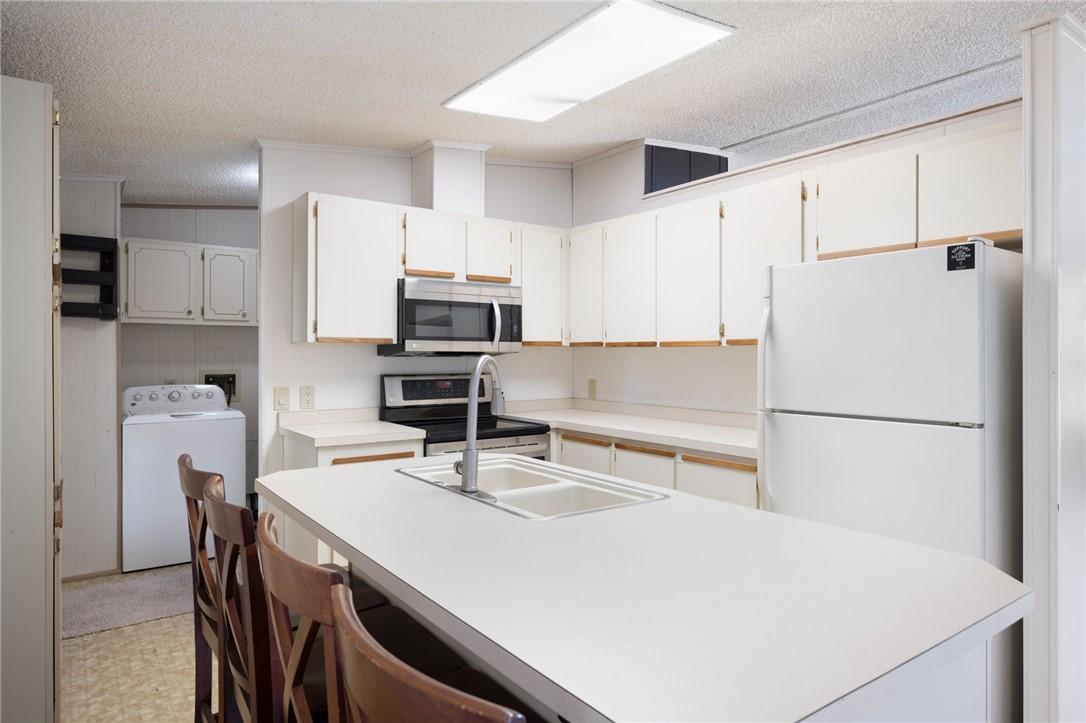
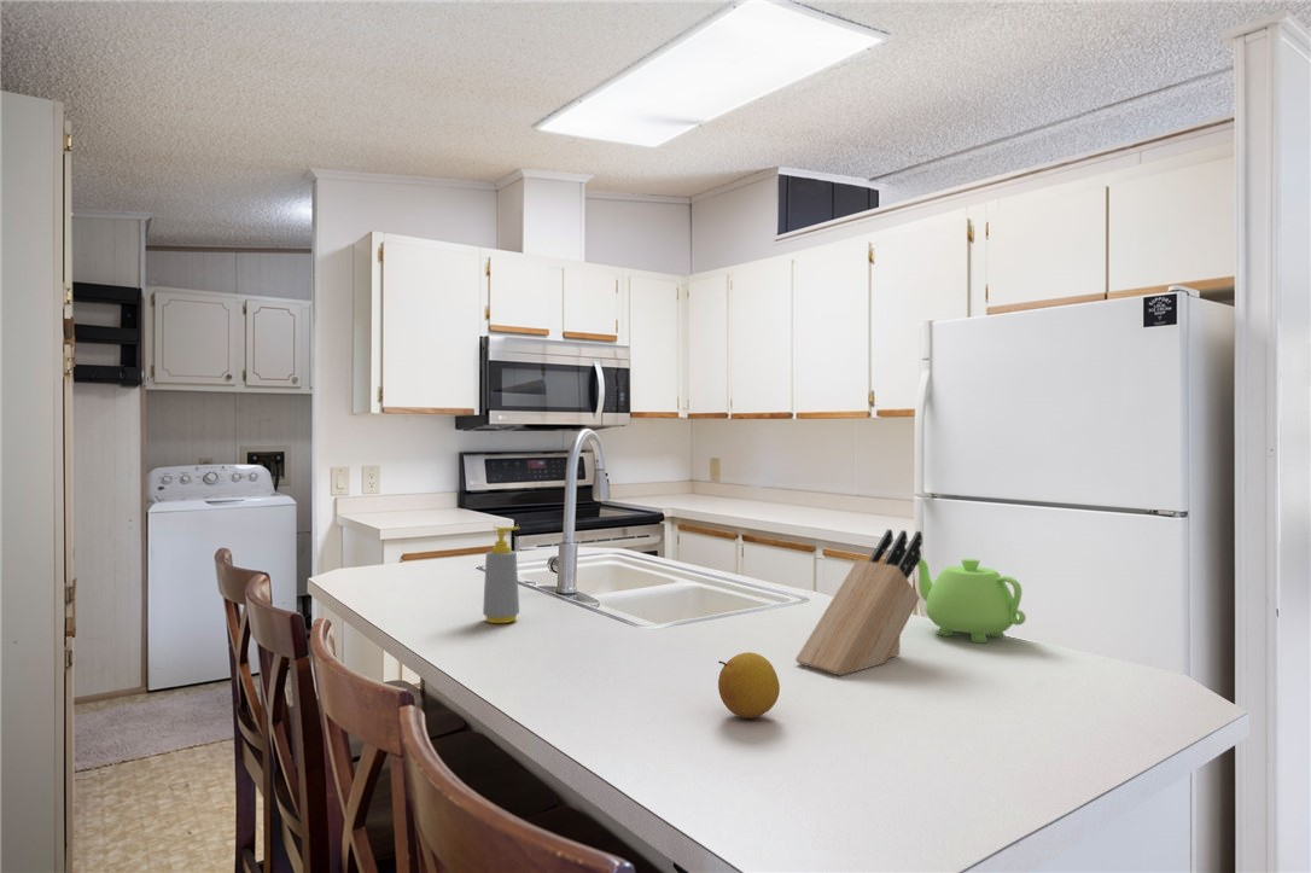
+ knife block [794,528,923,677]
+ soap bottle [482,525,520,624]
+ fruit [717,651,781,720]
+ teapot [916,557,1027,644]
